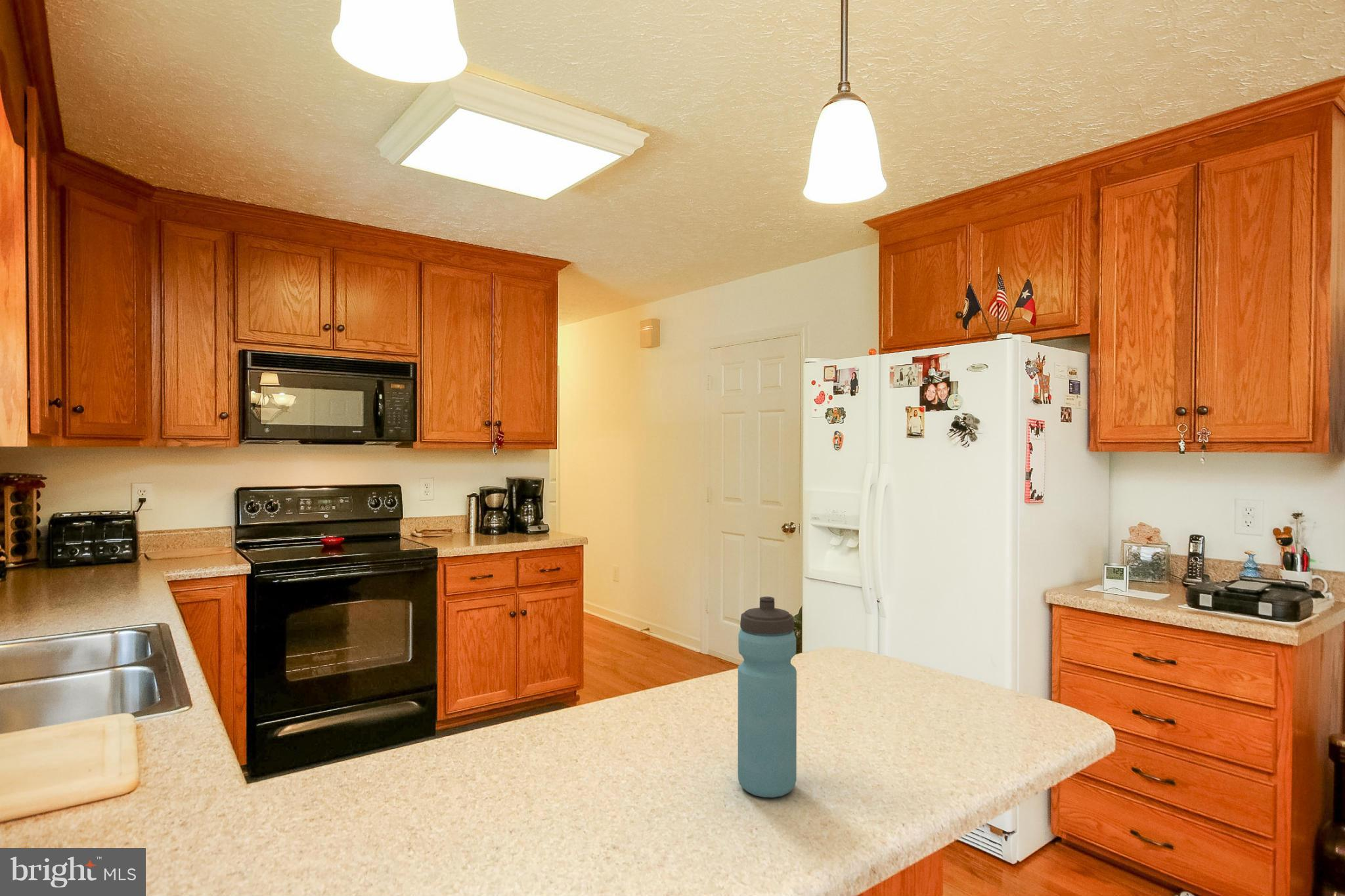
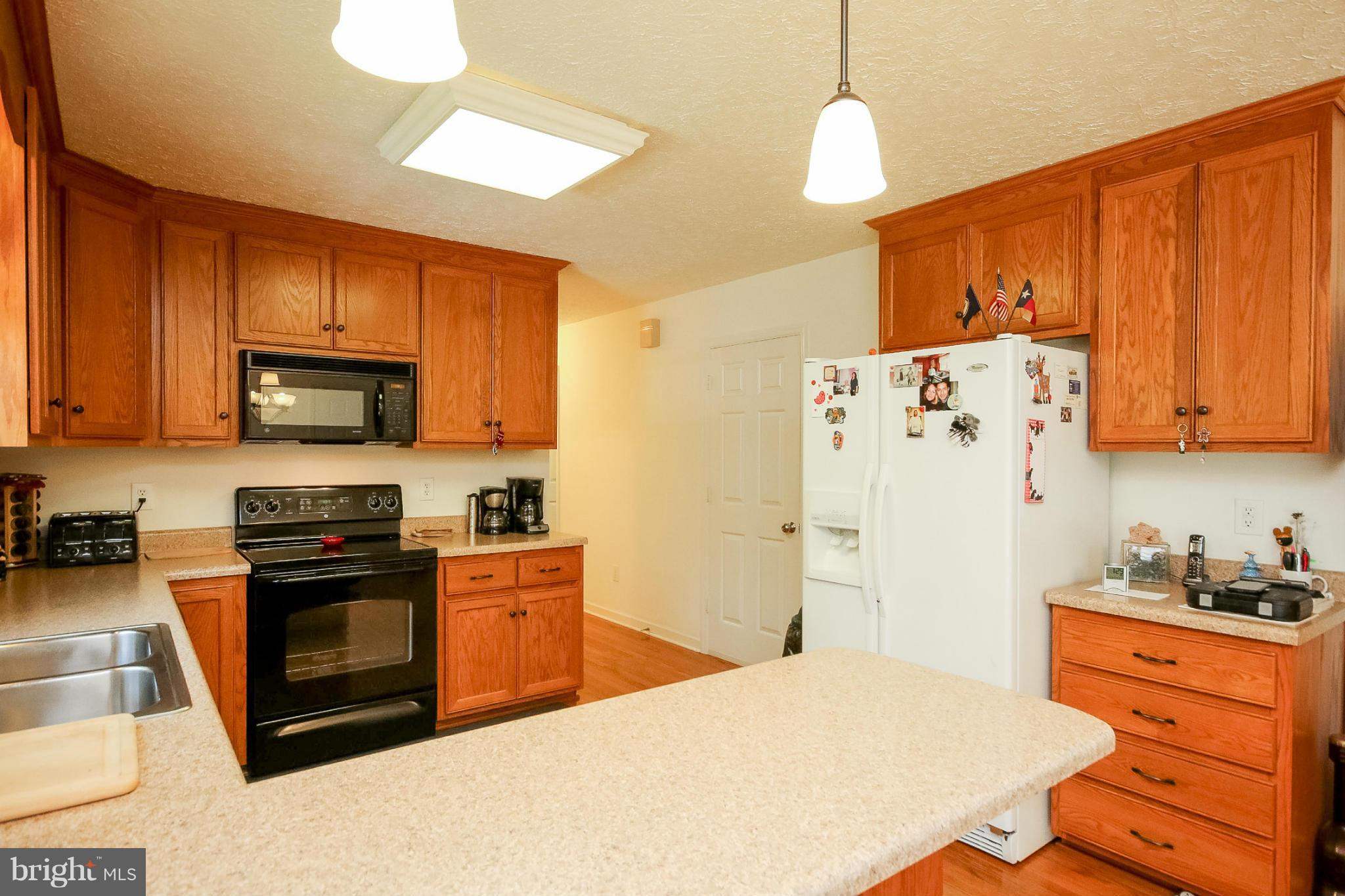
- water bottle [737,596,797,798]
